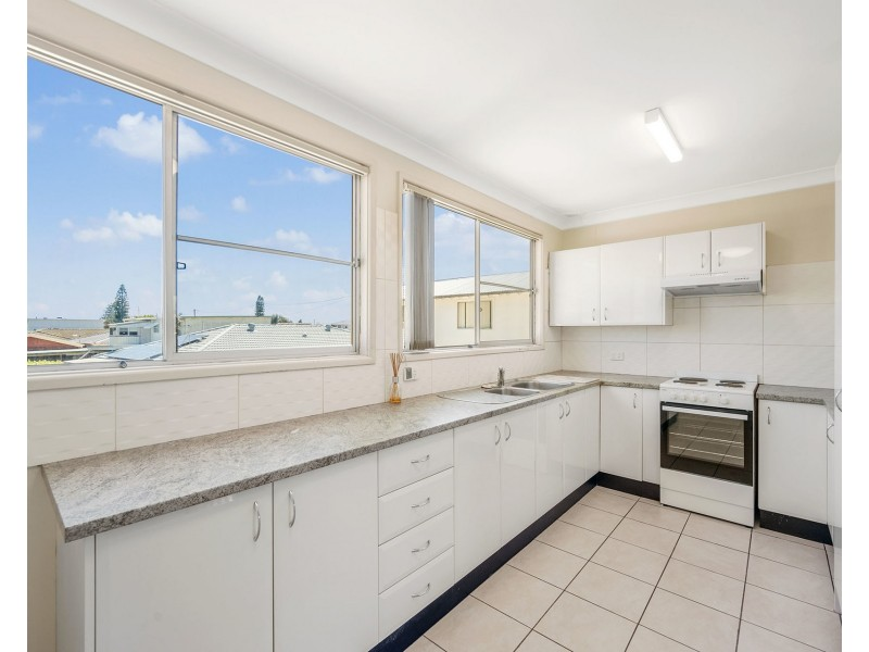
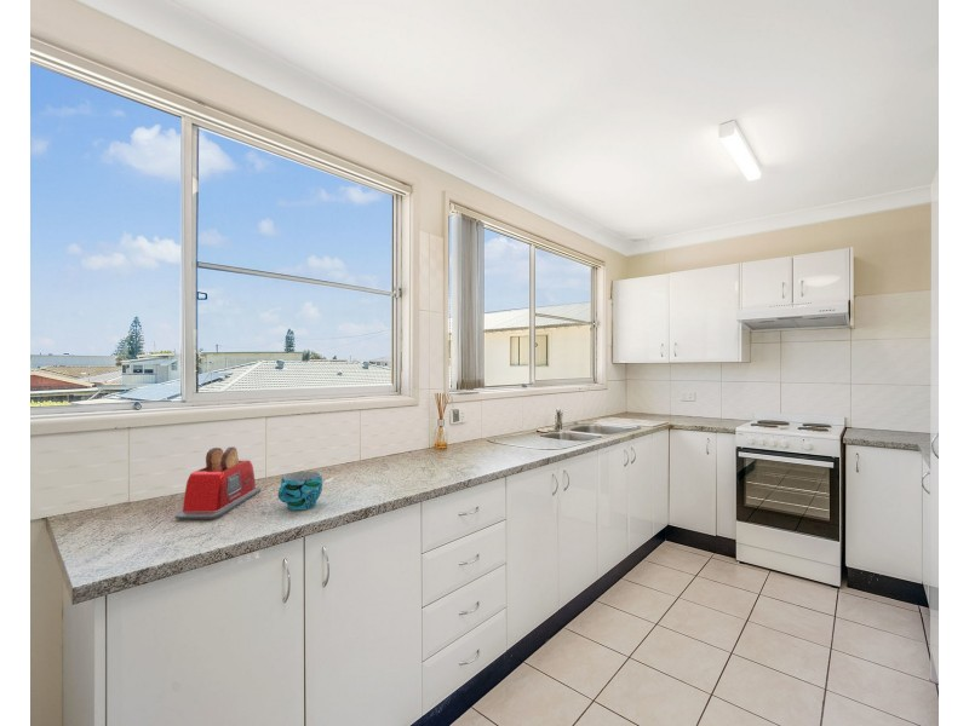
+ cup [277,471,323,511]
+ toaster [174,446,262,520]
